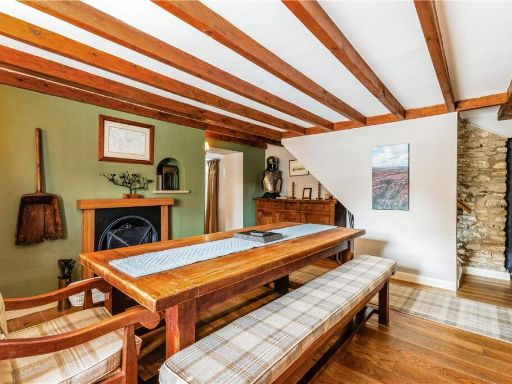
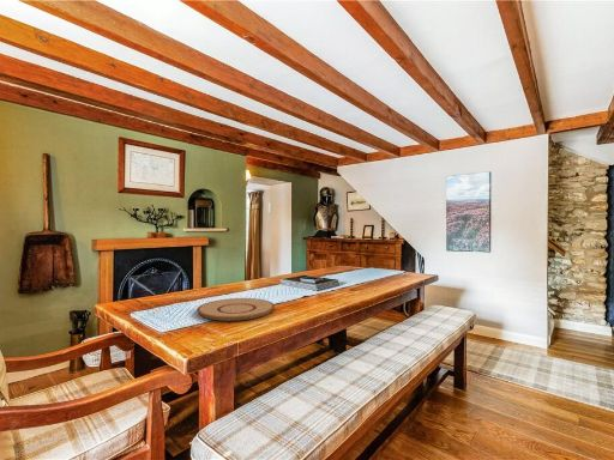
+ plate [195,297,276,322]
